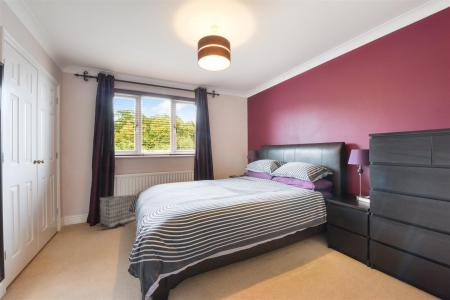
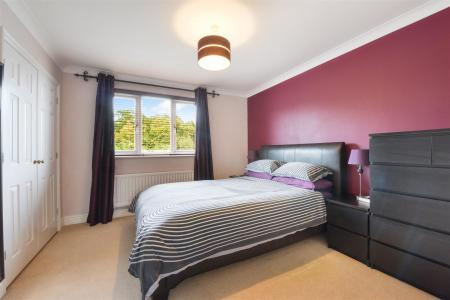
- architectural model [97,194,137,231]
